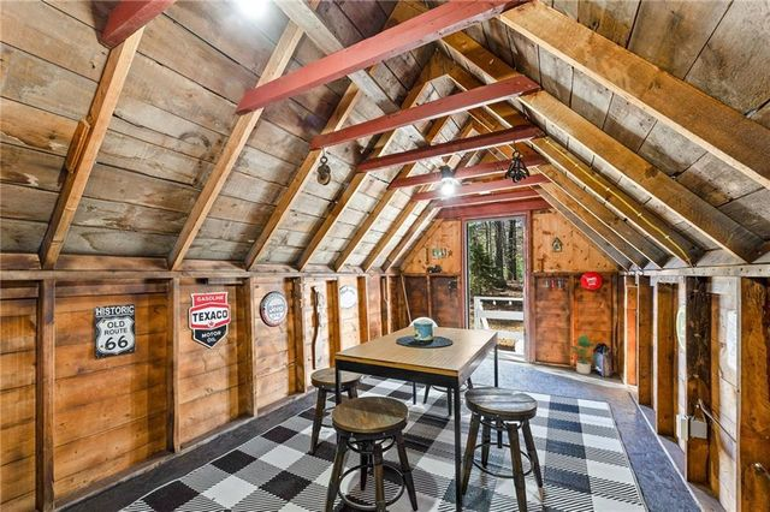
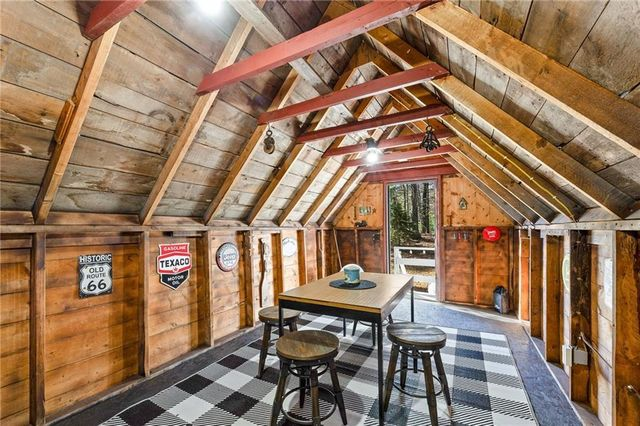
- potted plant [567,334,598,375]
